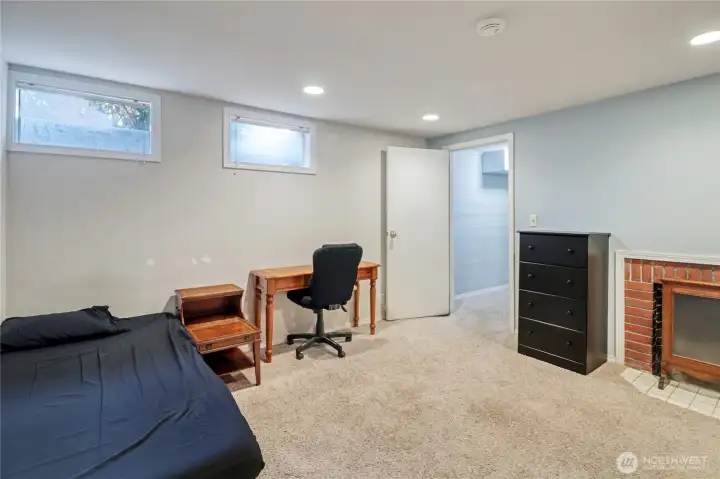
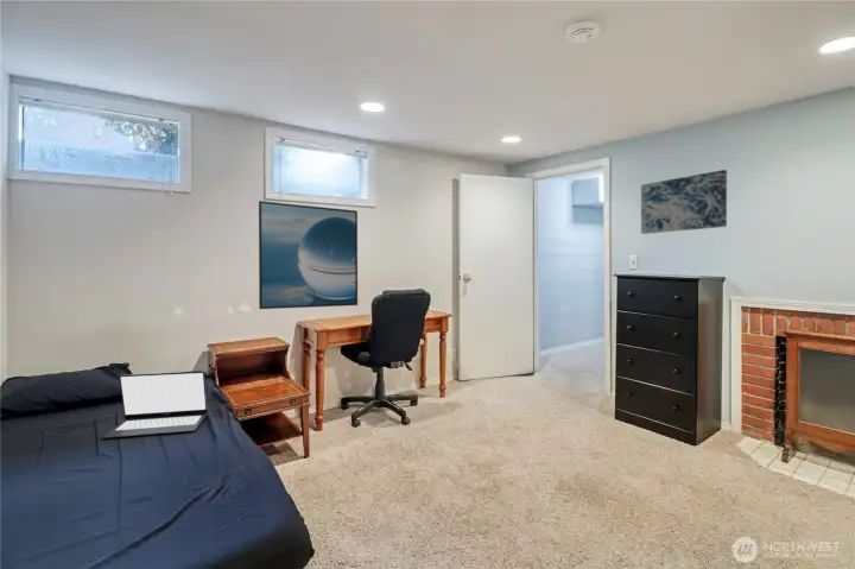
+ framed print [258,200,359,310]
+ wall art [640,169,728,235]
+ laptop [101,369,209,440]
